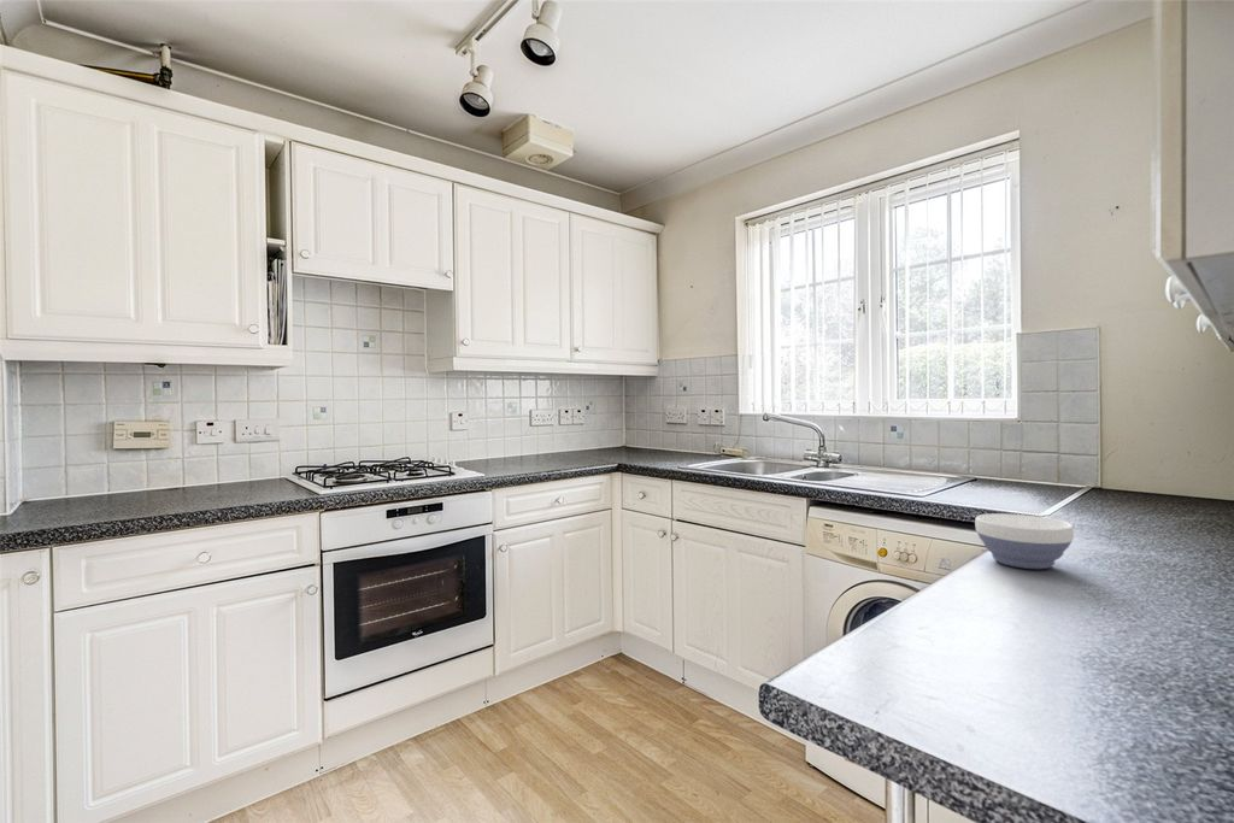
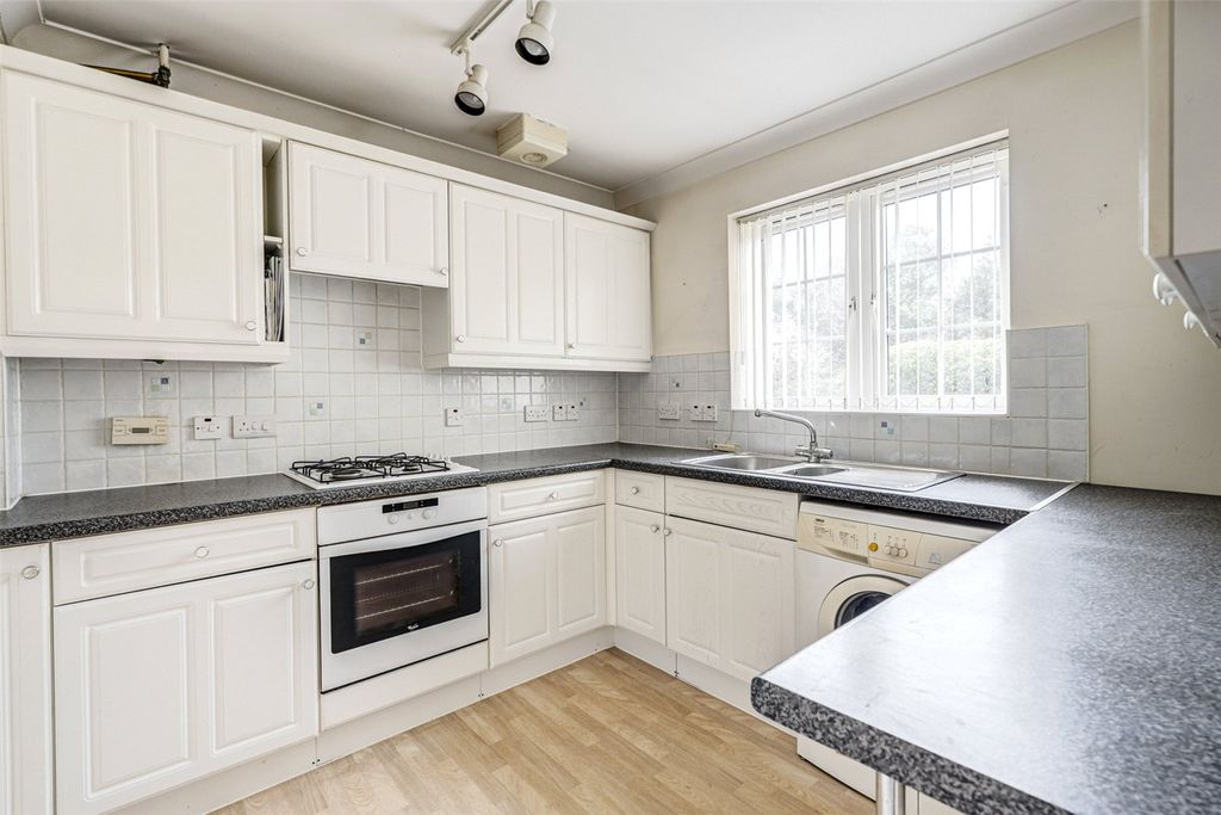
- bowl [974,512,1075,570]
